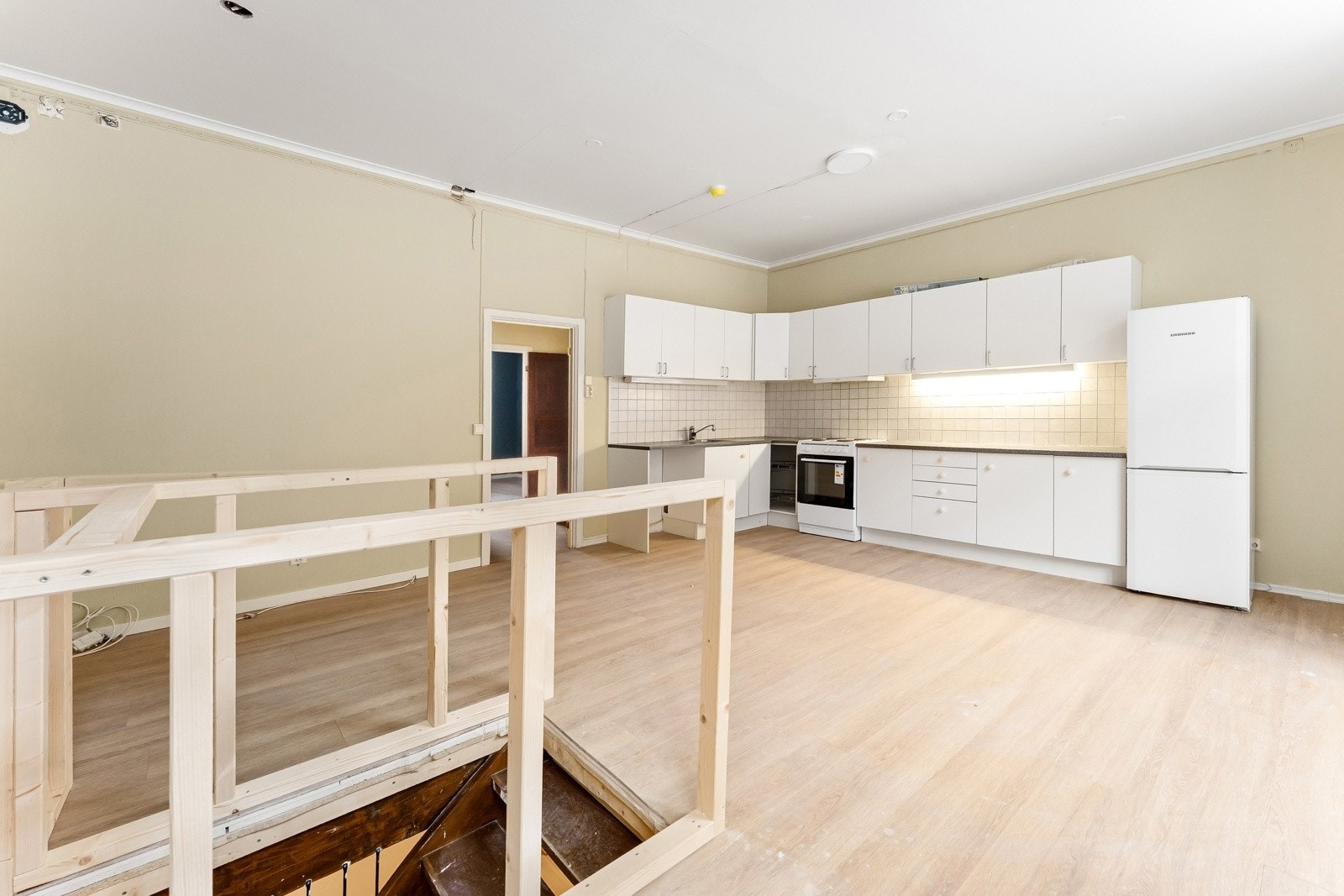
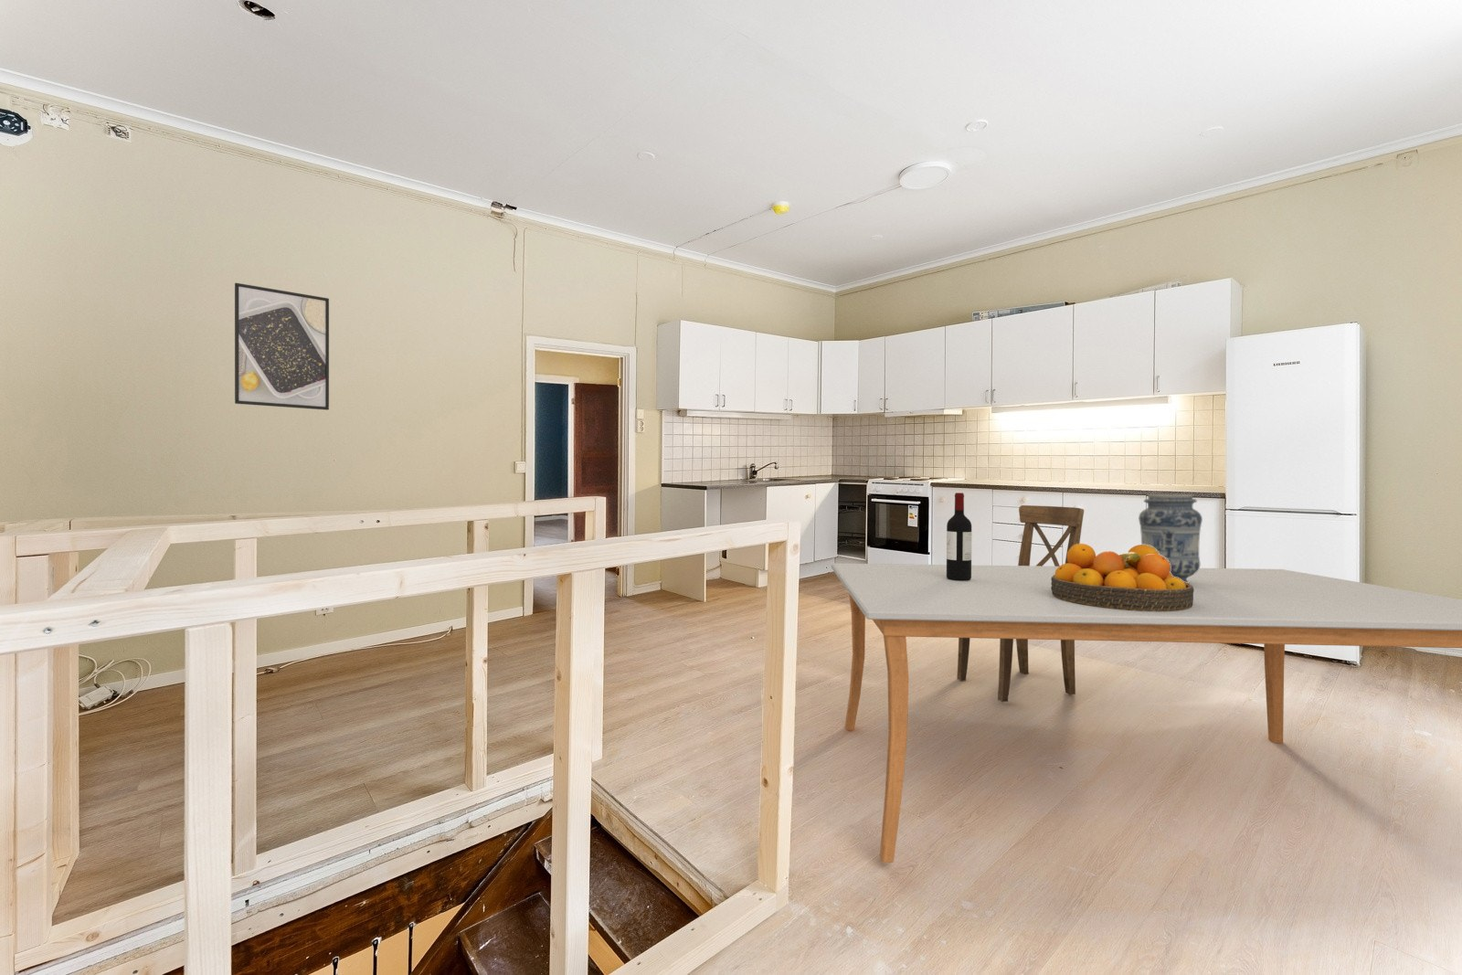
+ wine bottle [945,492,972,581]
+ fruit bowl [1051,543,1194,612]
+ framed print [234,282,330,411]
+ dining table [831,563,1462,864]
+ dining chair [956,505,1085,703]
+ vase [1138,493,1203,583]
